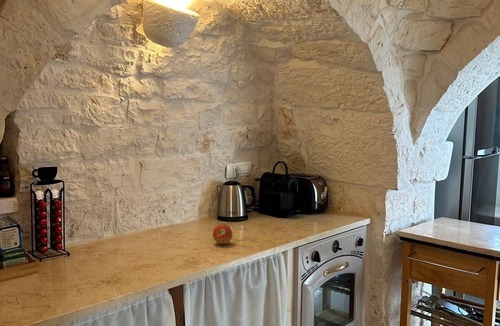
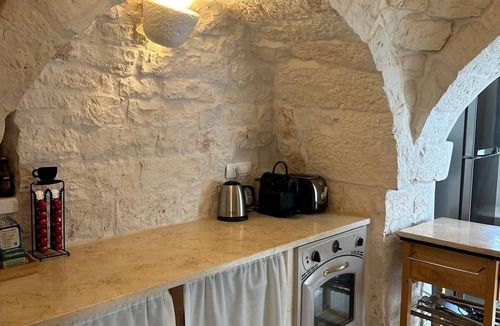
- fruit [212,223,233,245]
